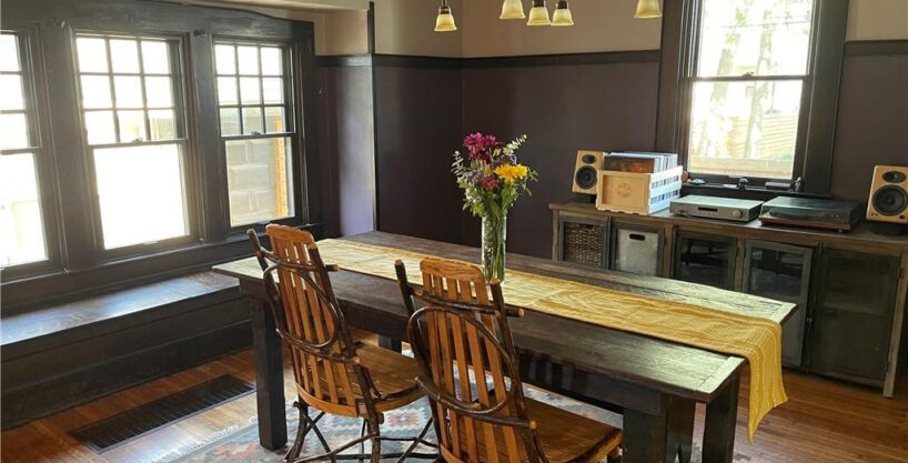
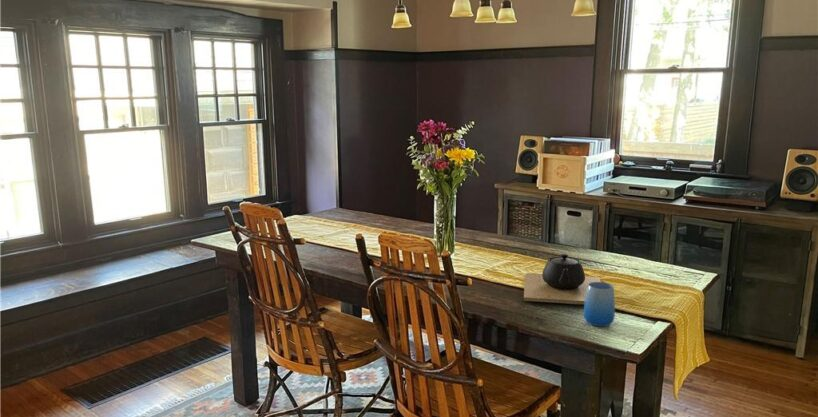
+ teapot [523,253,602,305]
+ cup [583,281,616,327]
